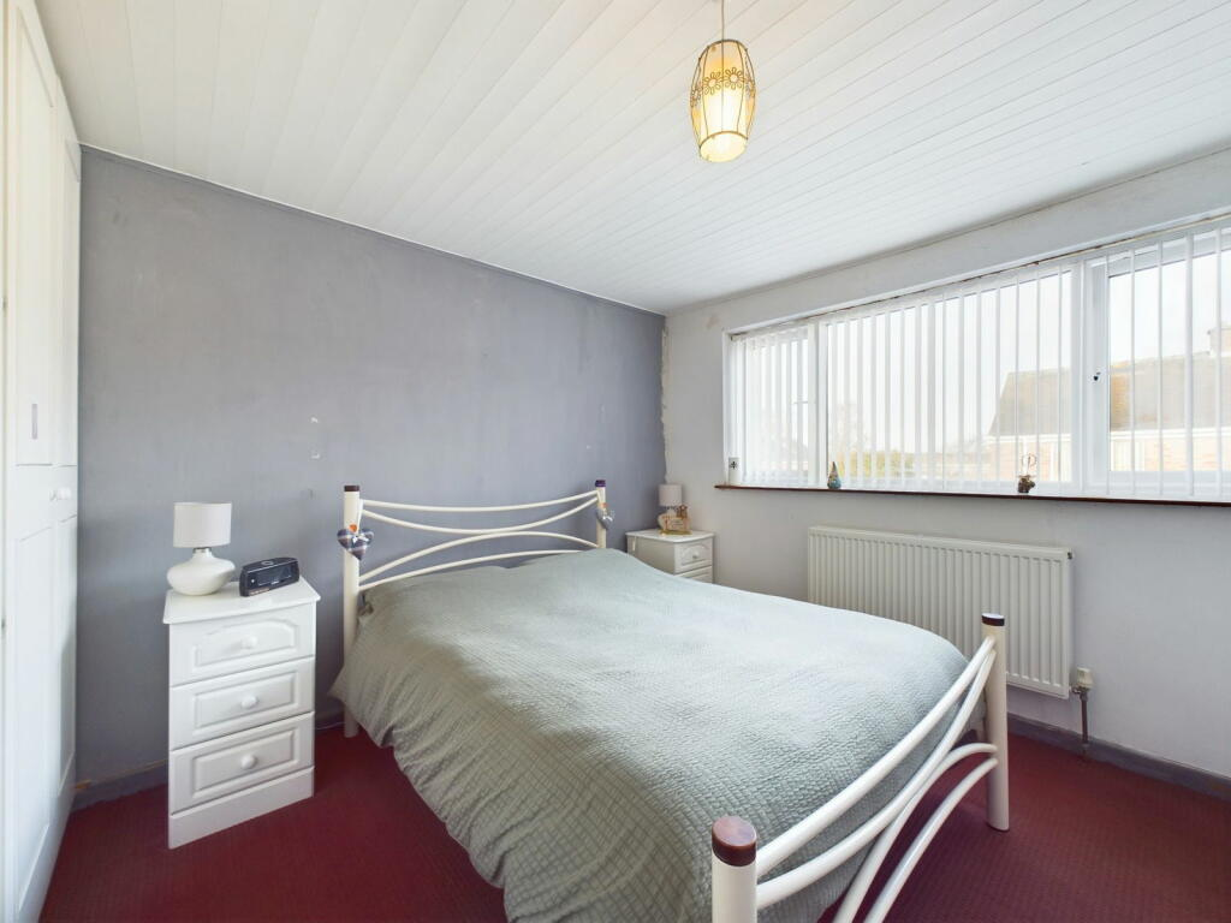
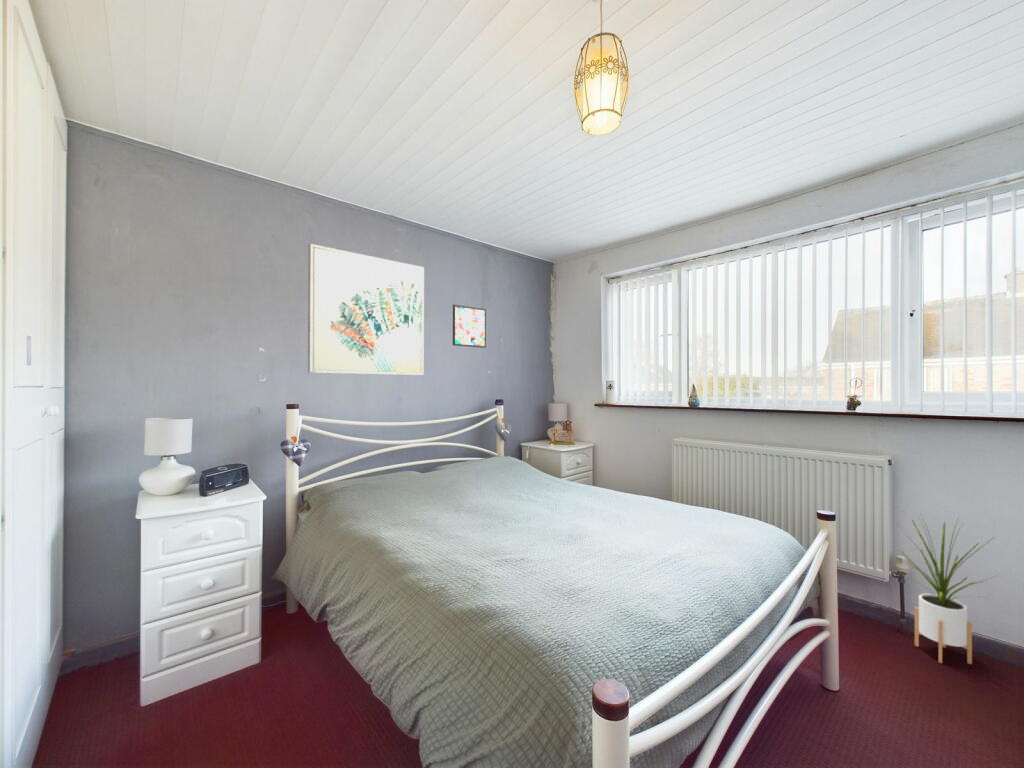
+ wall art [307,243,425,376]
+ house plant [897,513,1000,665]
+ wall art [452,304,487,349]
